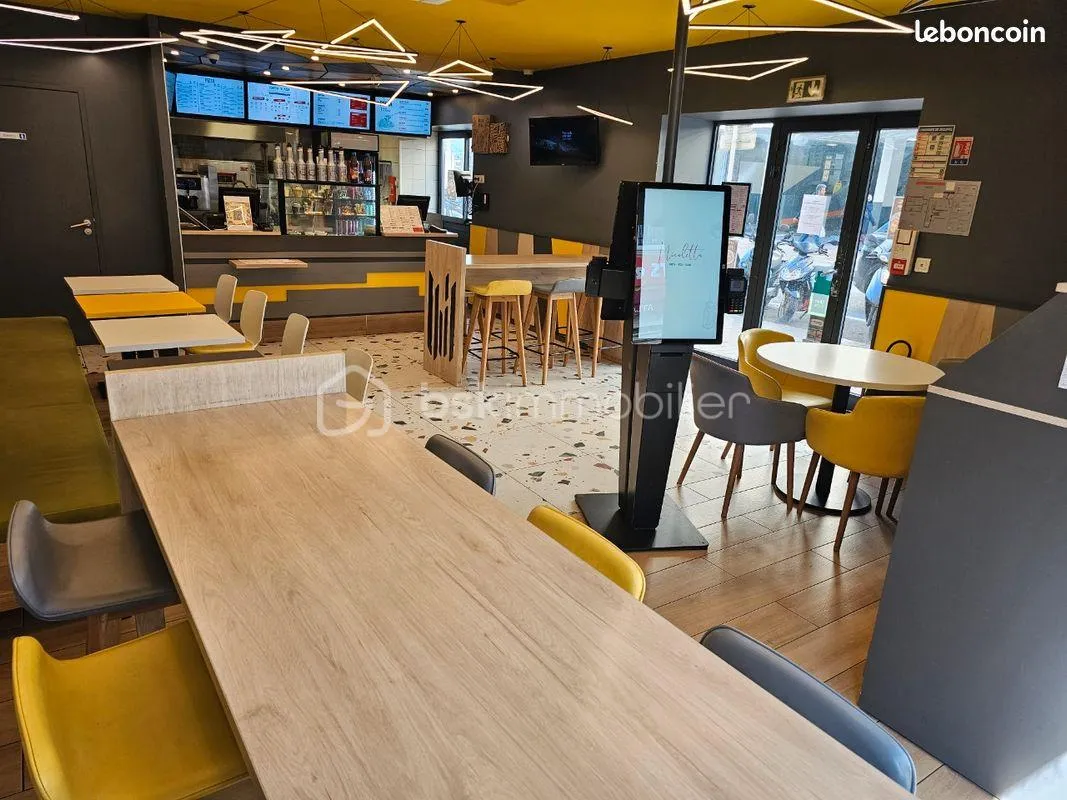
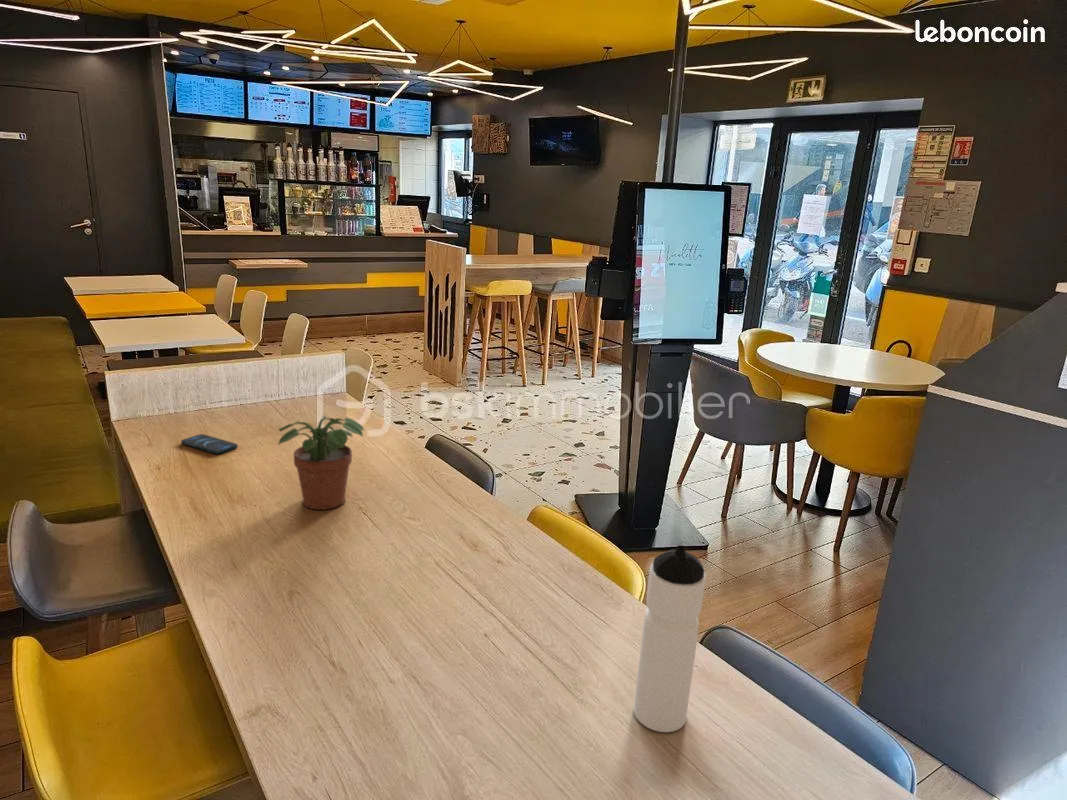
+ potted plant [277,415,366,511]
+ smartphone [180,433,239,455]
+ water bottle [633,544,707,733]
